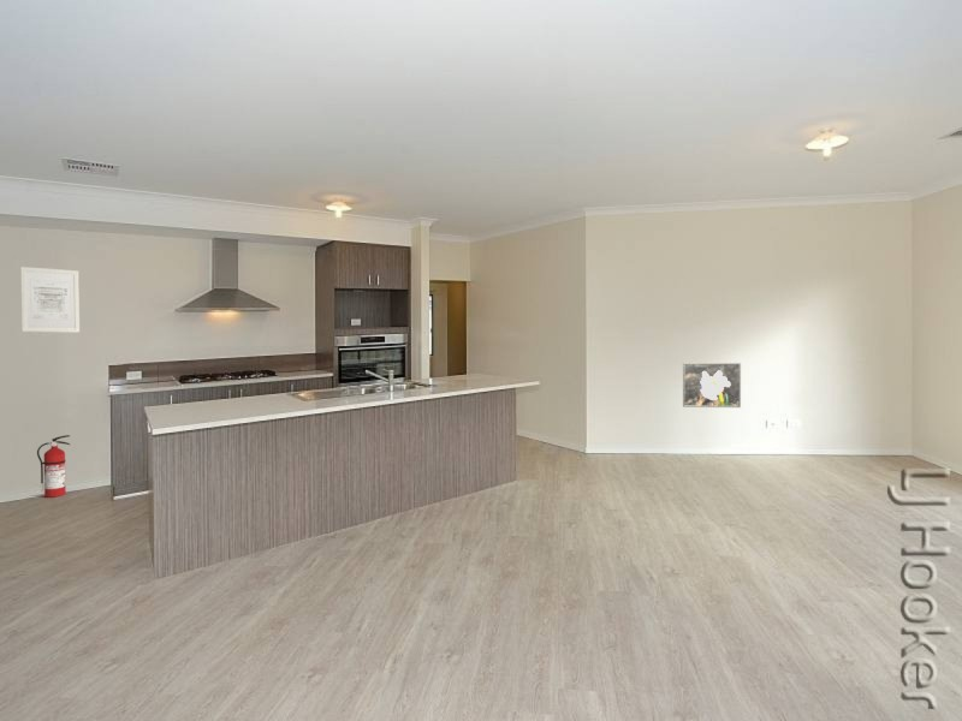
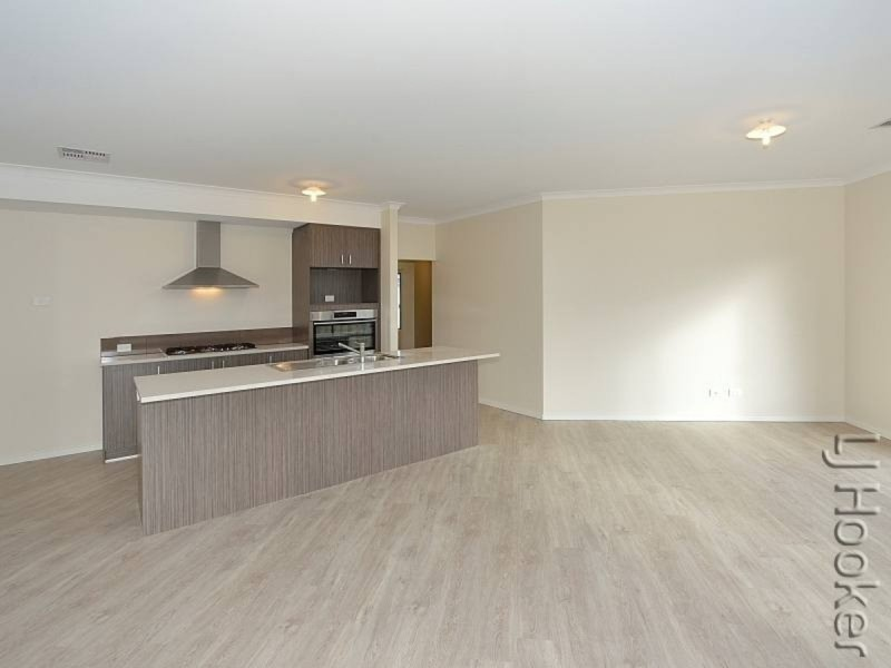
- wall art [20,266,81,333]
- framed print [682,362,742,409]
- fire extinguisher [36,434,71,499]
